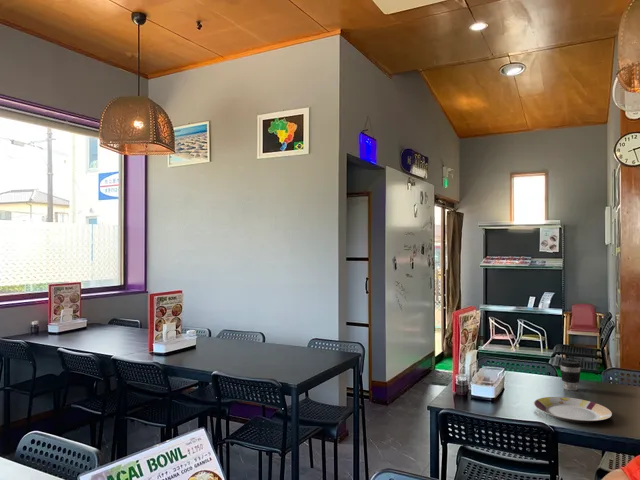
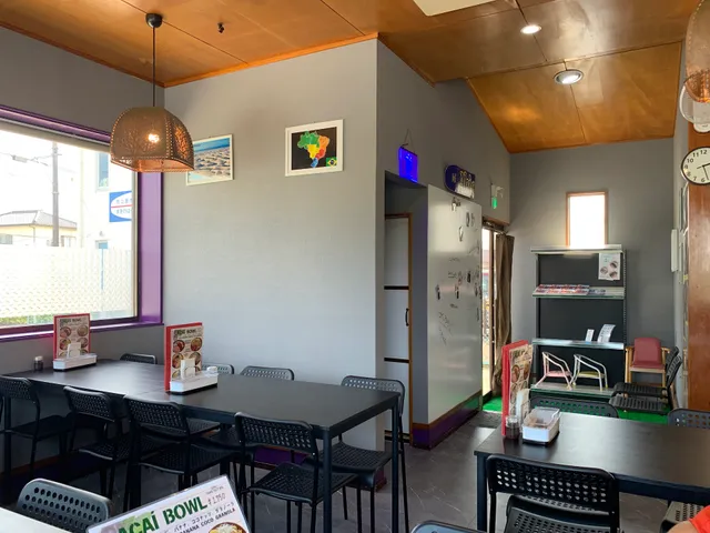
- plate [533,396,613,424]
- coffee cup [559,359,582,391]
